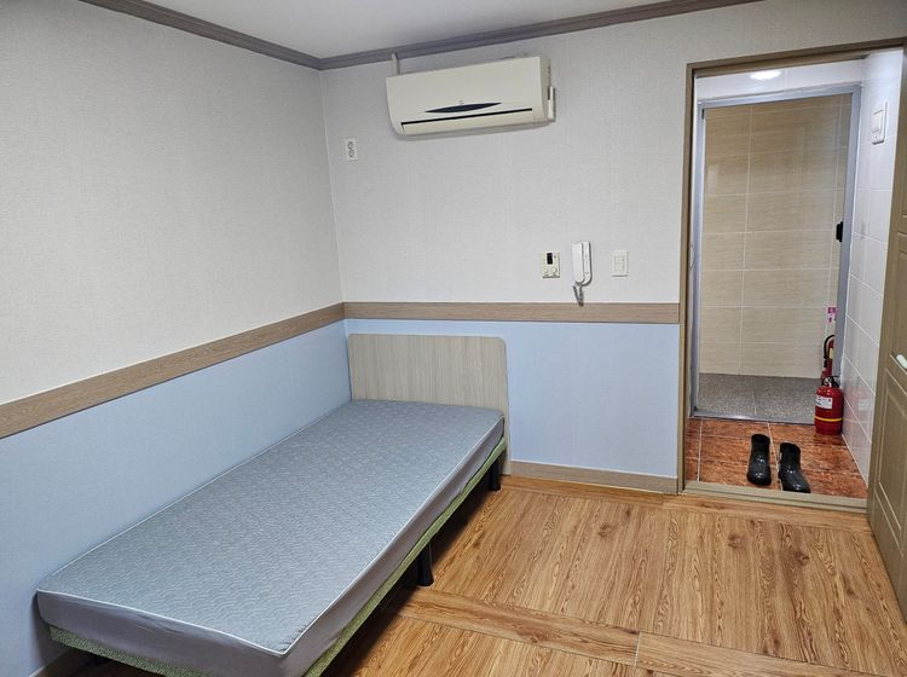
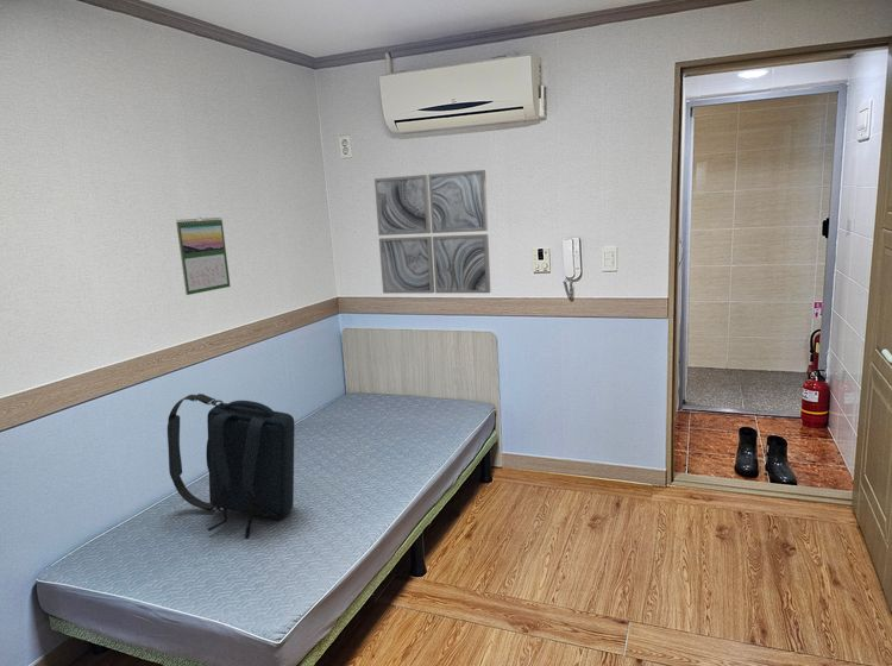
+ calendar [175,216,232,296]
+ backpack [167,392,295,539]
+ wall art [373,169,491,295]
